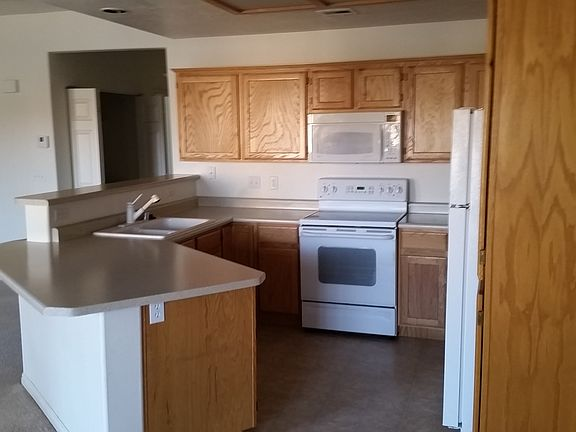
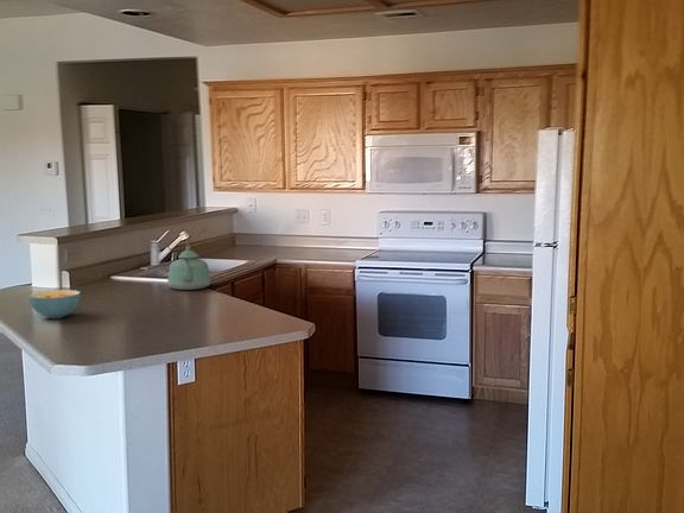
+ cereal bowl [27,289,82,319]
+ kettle [166,236,213,291]
